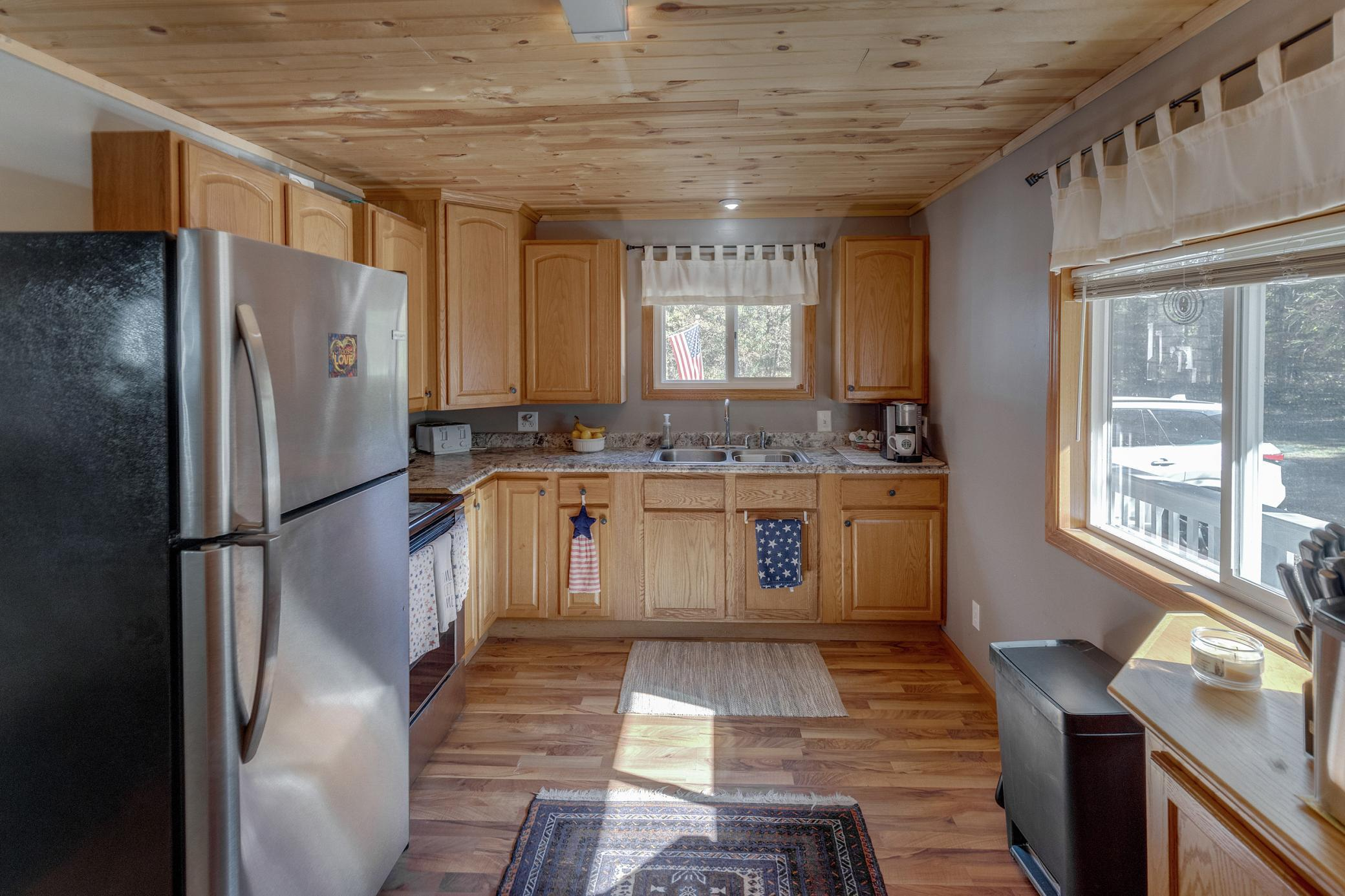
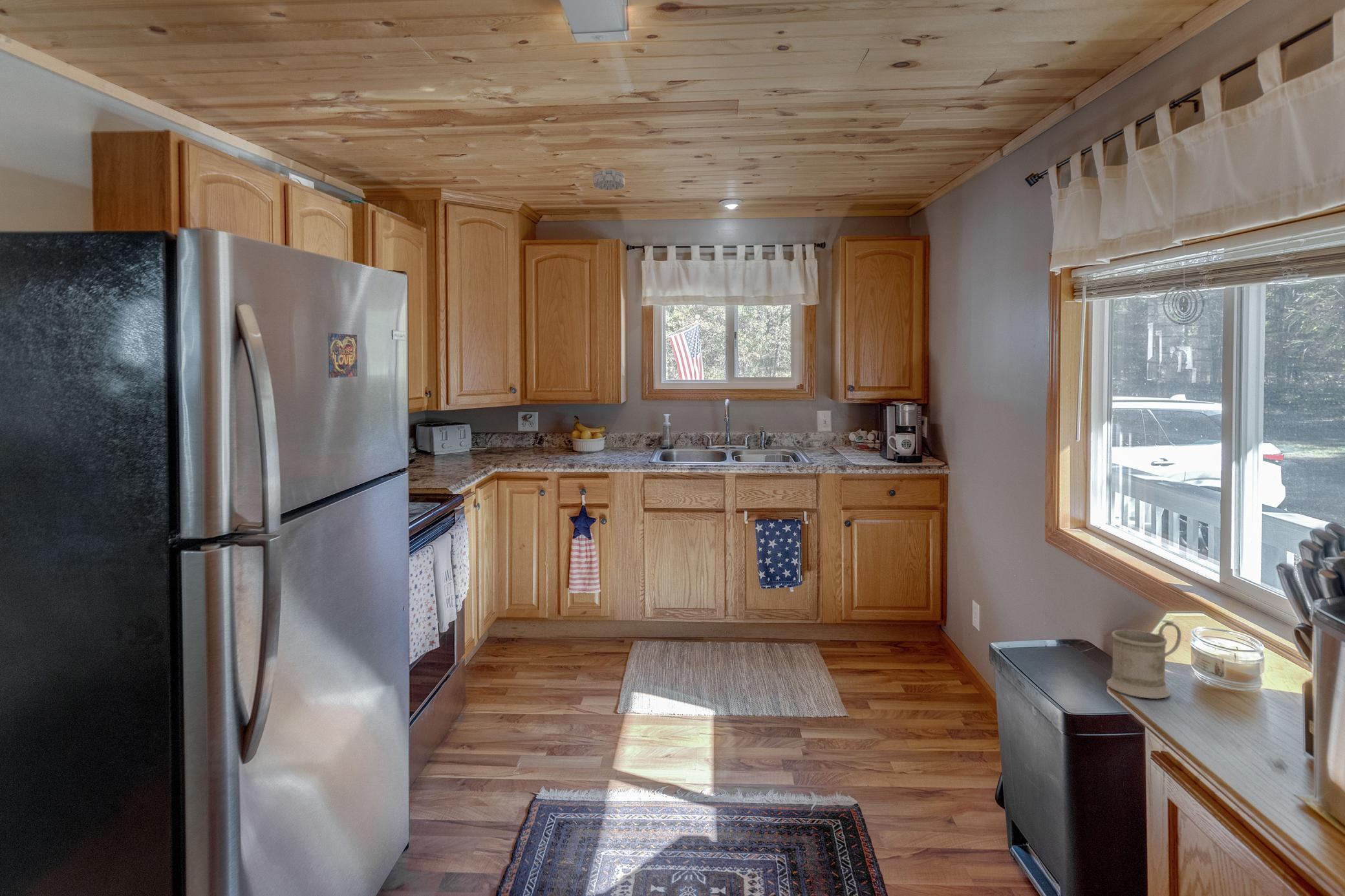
+ smoke detector [592,169,625,191]
+ mug [1106,619,1182,699]
